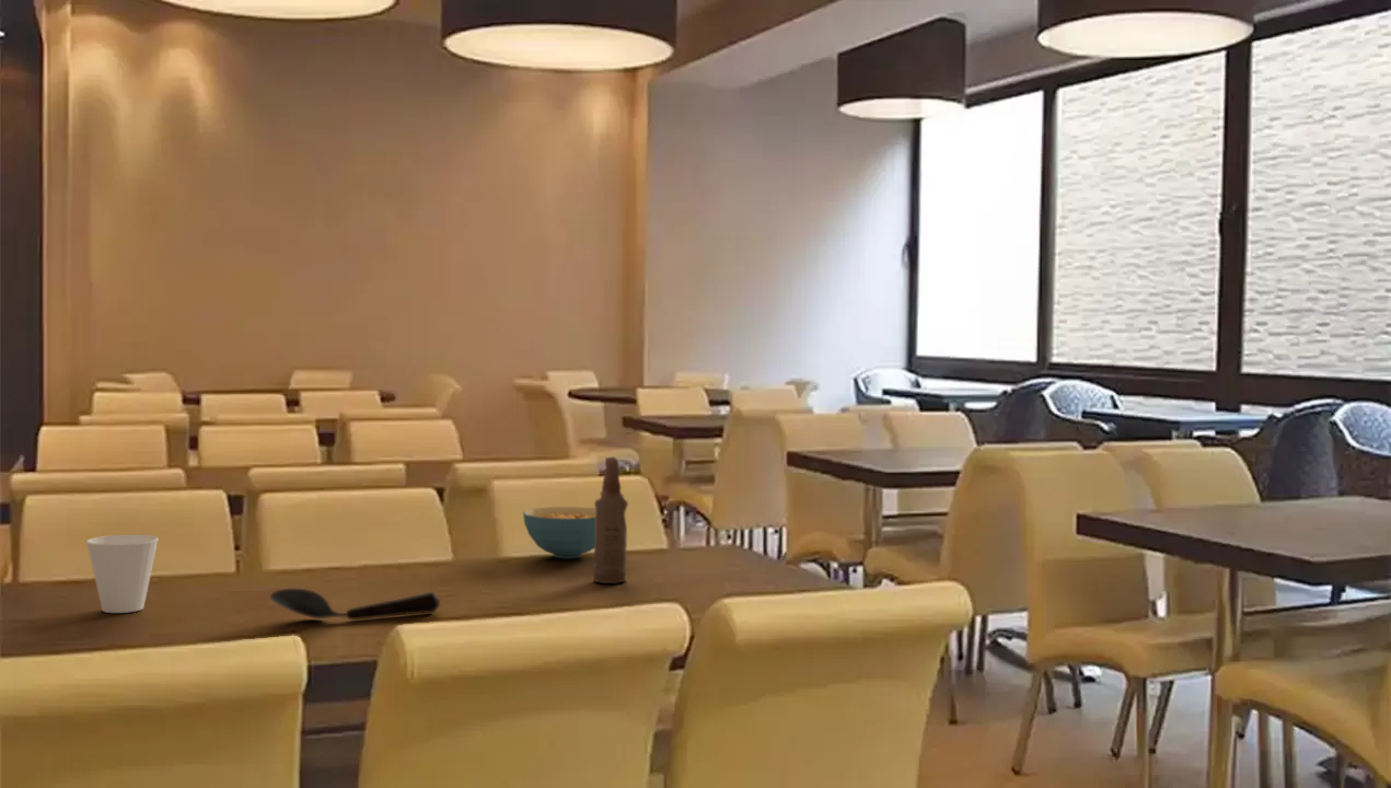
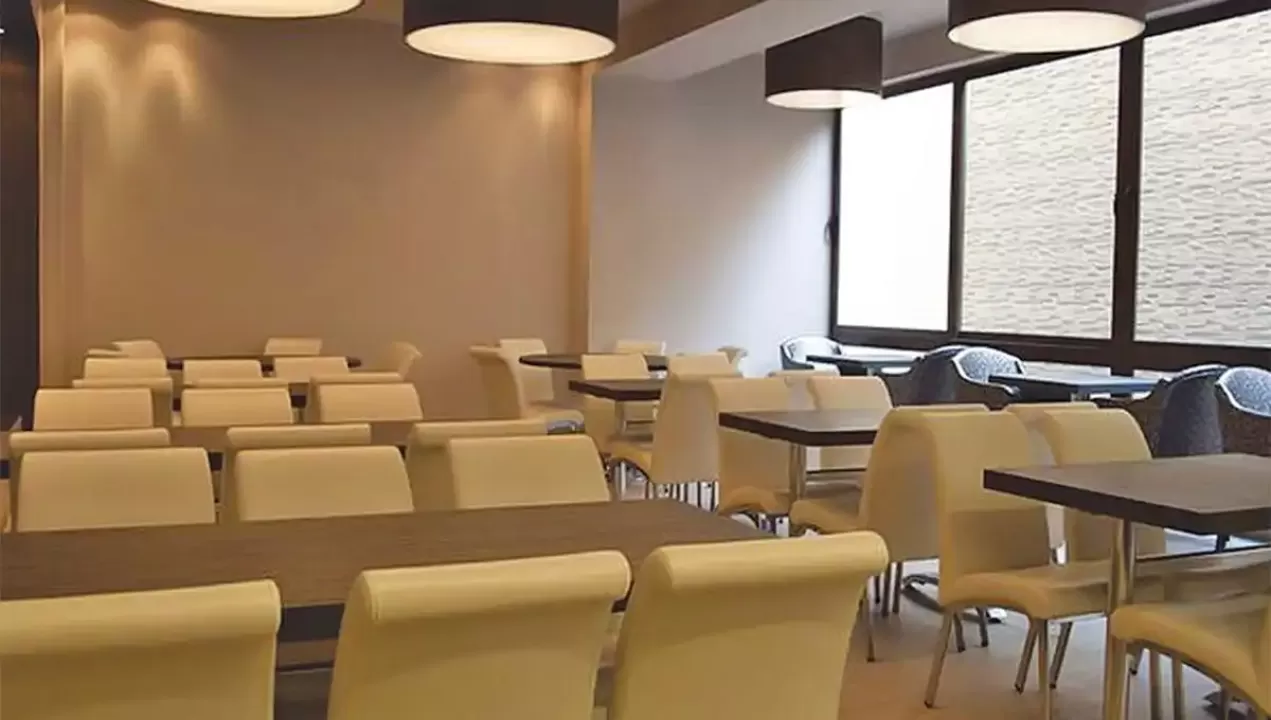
- cereal bowl [522,506,595,559]
- bottle [592,455,629,584]
- spoon [269,588,441,621]
- cup [85,534,160,614]
